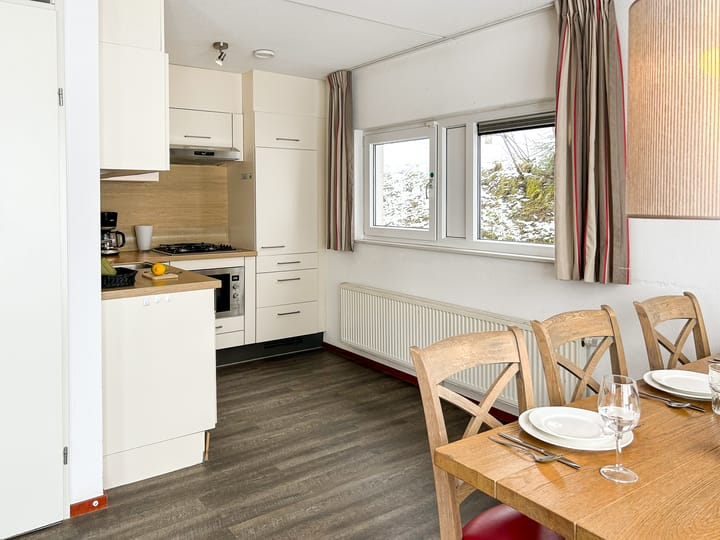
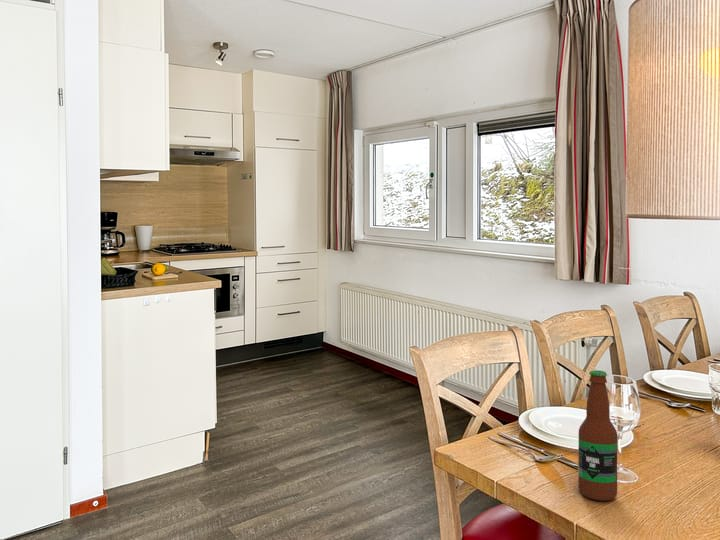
+ bottle [577,369,619,502]
